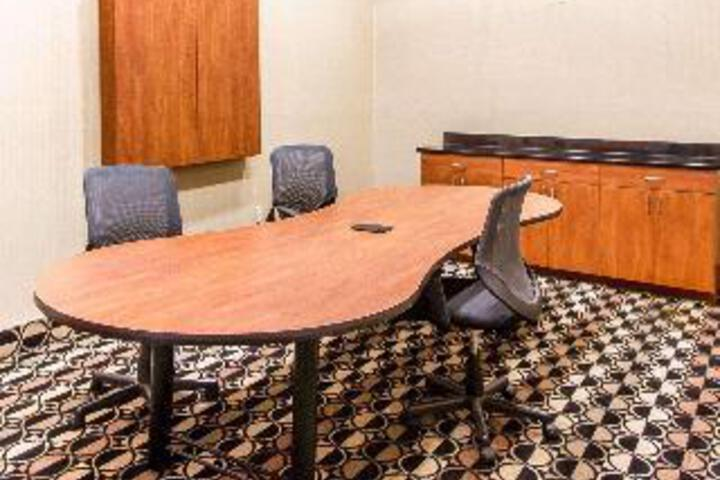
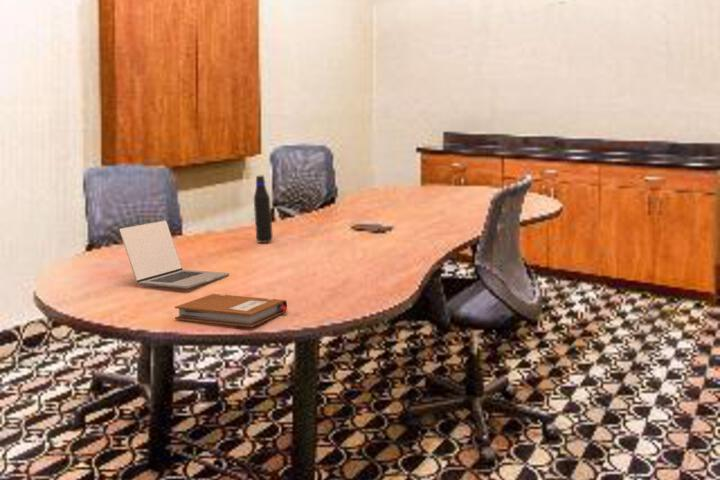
+ laptop [118,219,230,290]
+ notebook [174,293,289,328]
+ water bottle [253,174,274,244]
